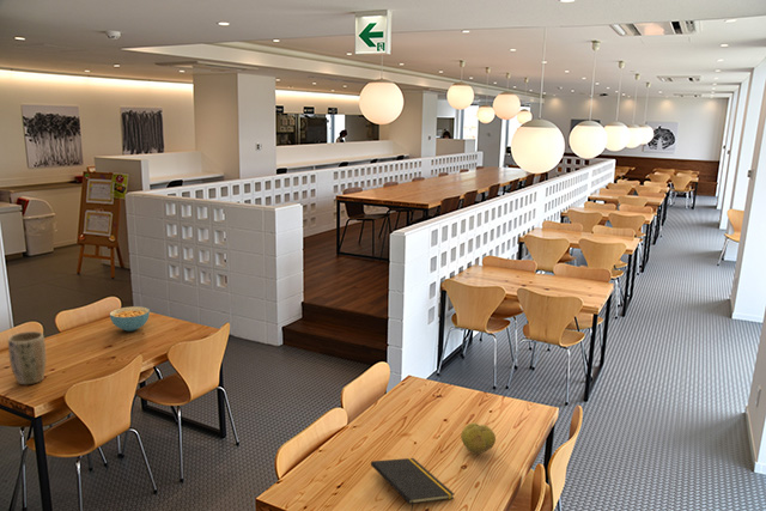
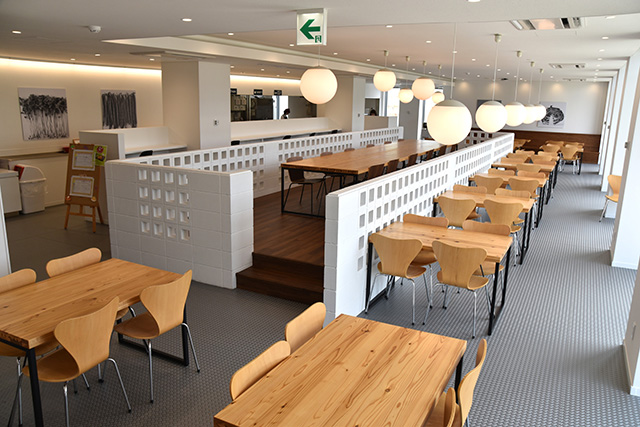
- notepad [370,457,455,510]
- plant pot [7,330,47,385]
- cereal bowl [109,305,151,333]
- fruit [460,421,497,455]
